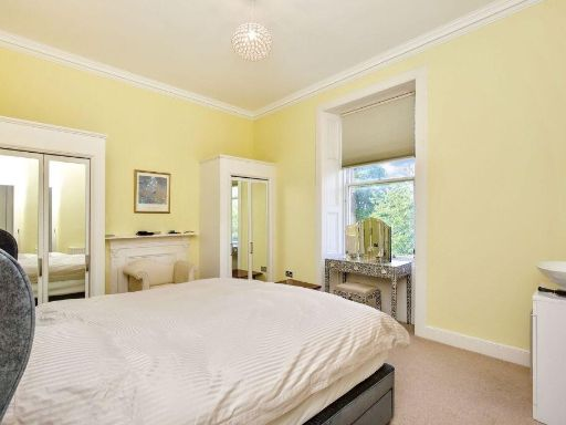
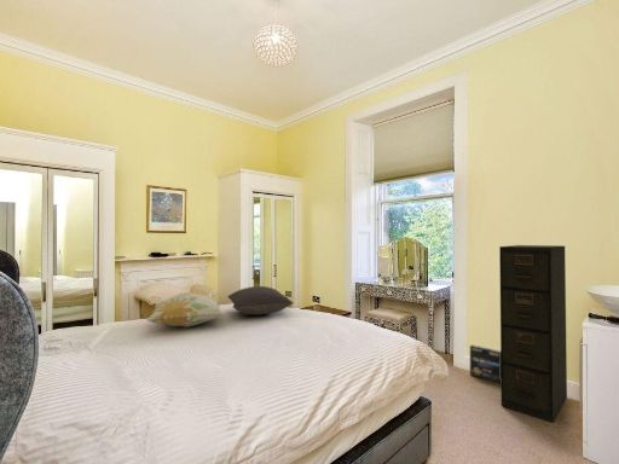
+ box [469,344,502,384]
+ pillow [226,285,295,317]
+ decorative pillow [146,291,226,329]
+ filing cabinet [498,244,568,424]
